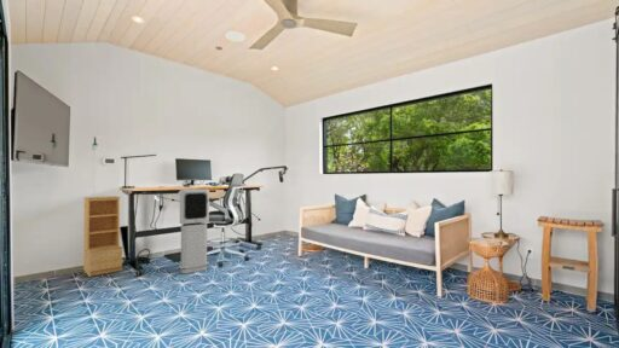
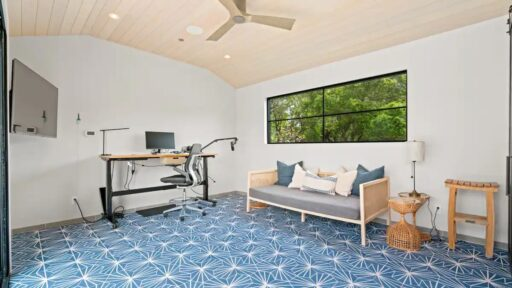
- air purifier [178,187,210,274]
- bookshelf [82,195,123,278]
